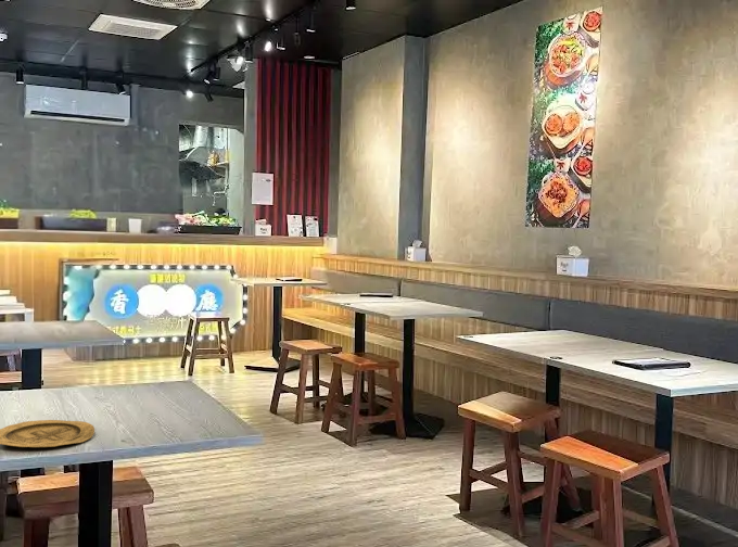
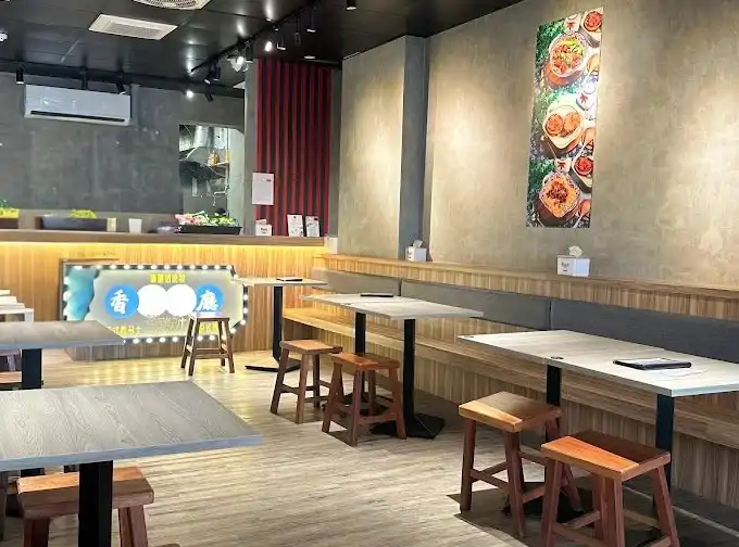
- plate [0,419,96,448]
